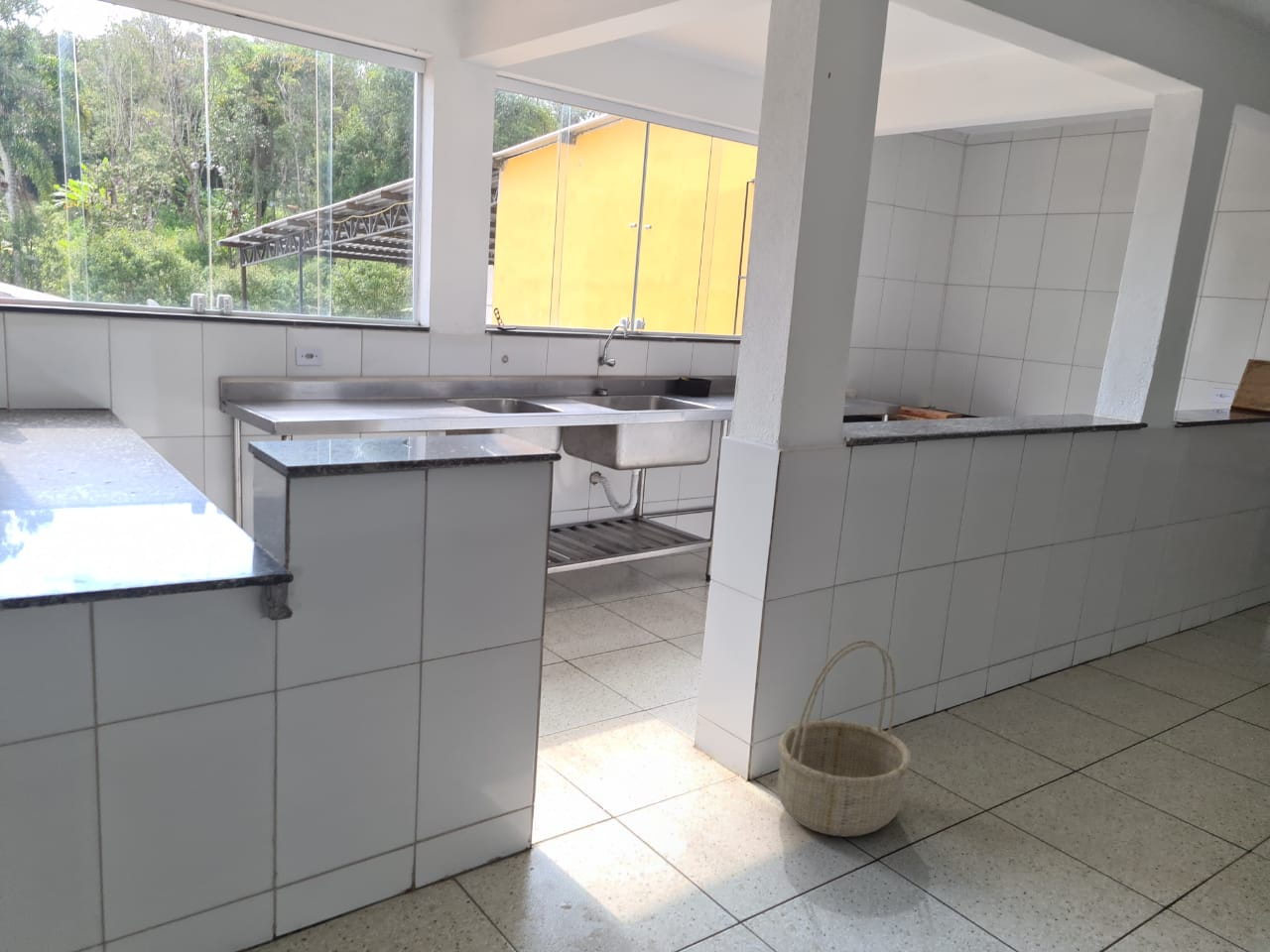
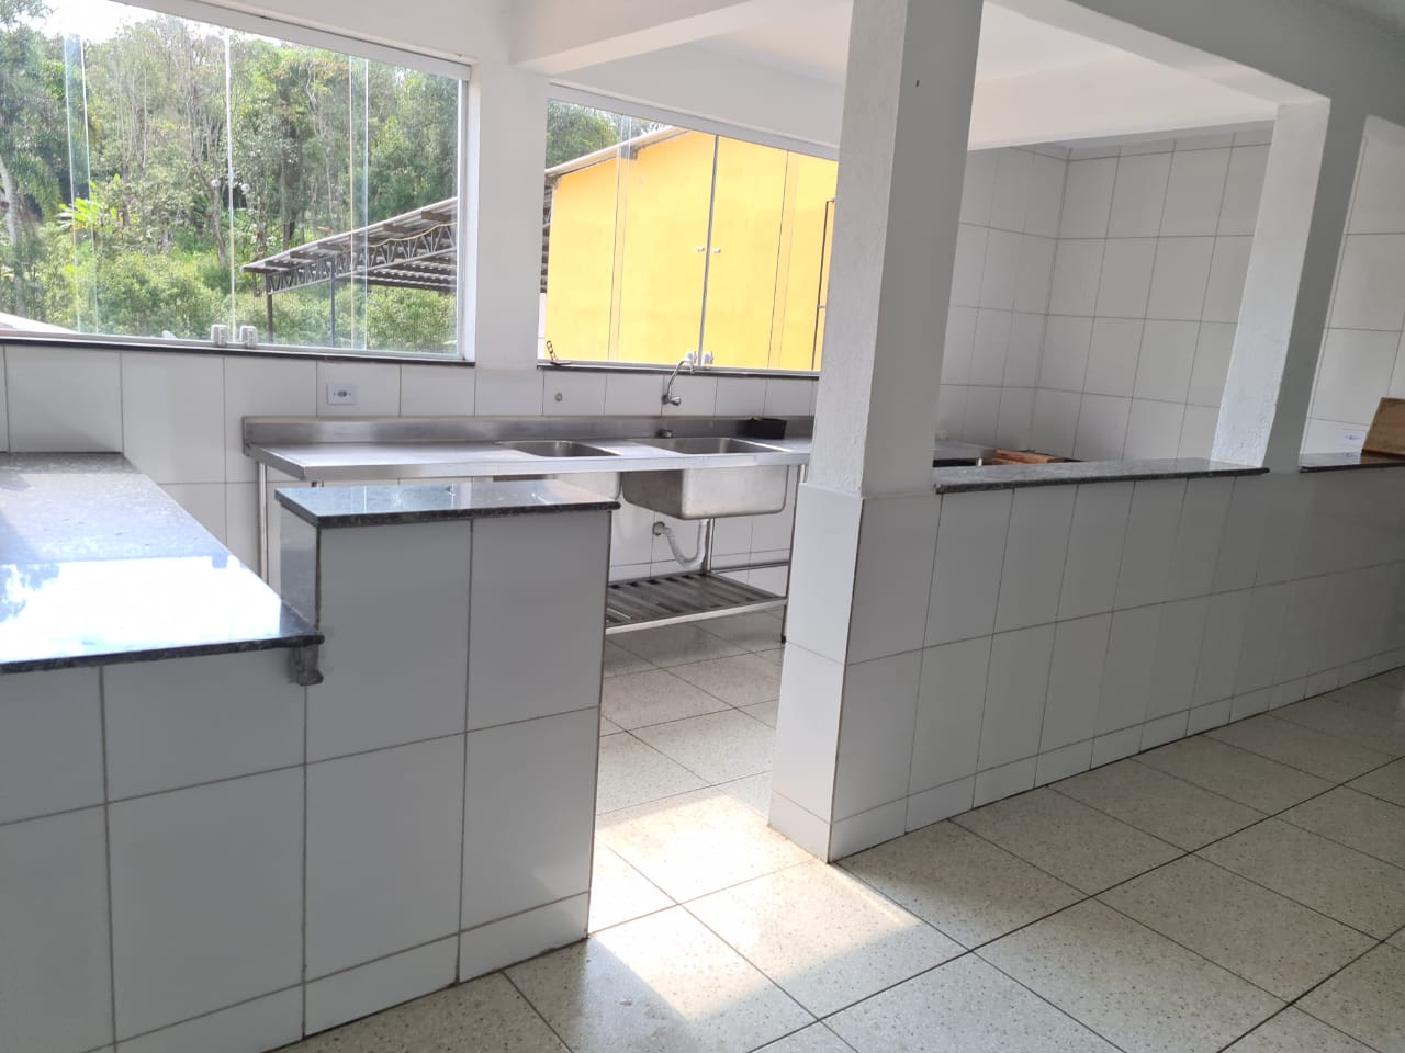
- basket [776,639,913,838]
